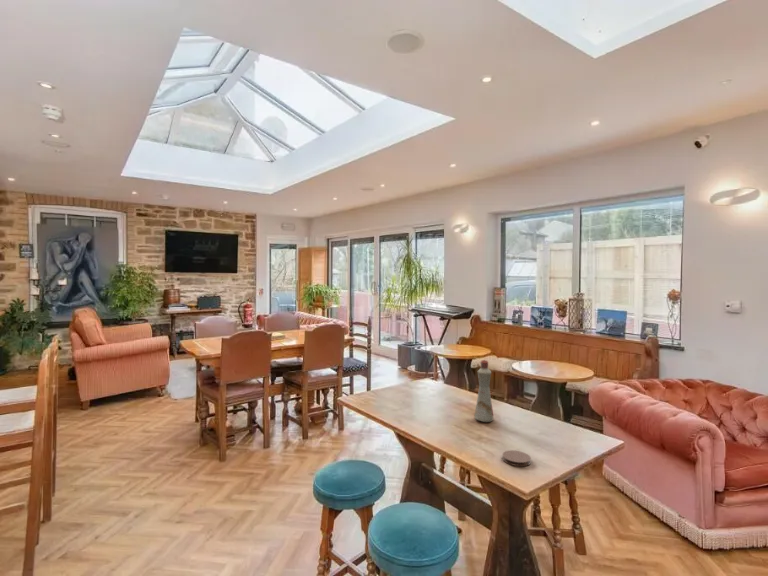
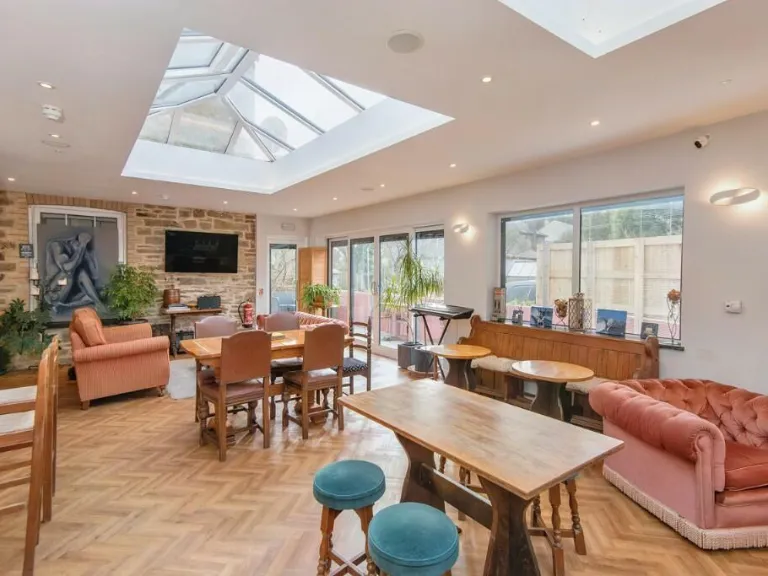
- coaster [501,449,532,467]
- bottle [473,359,494,423]
